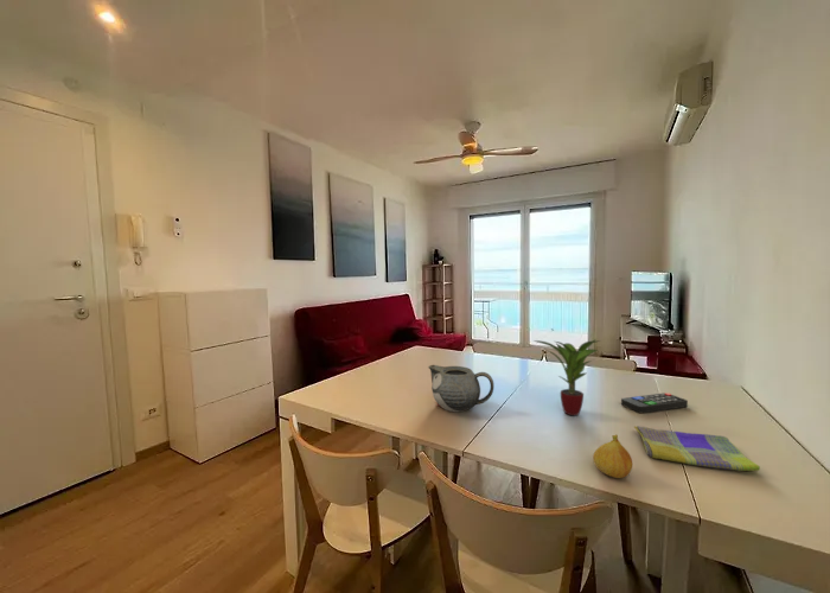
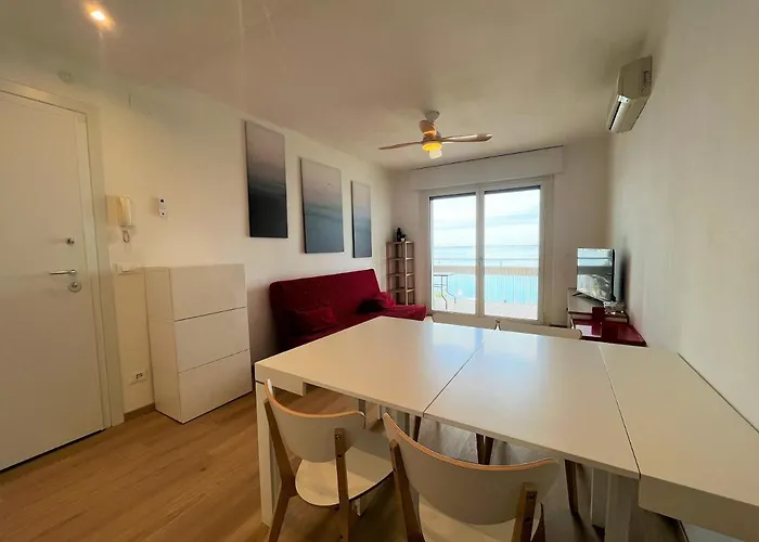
- fruit [592,434,634,479]
- potted plant [532,339,602,416]
- teapot [428,364,494,413]
- remote control [620,391,689,414]
- dish towel [633,425,761,472]
